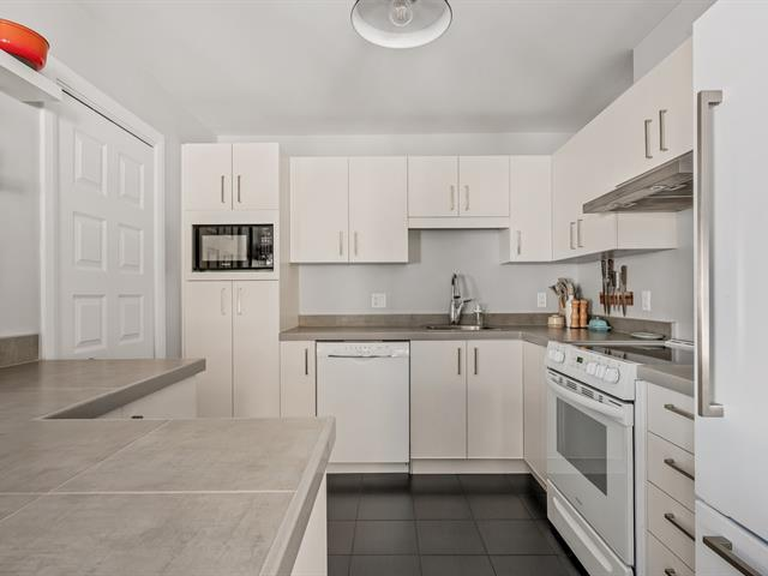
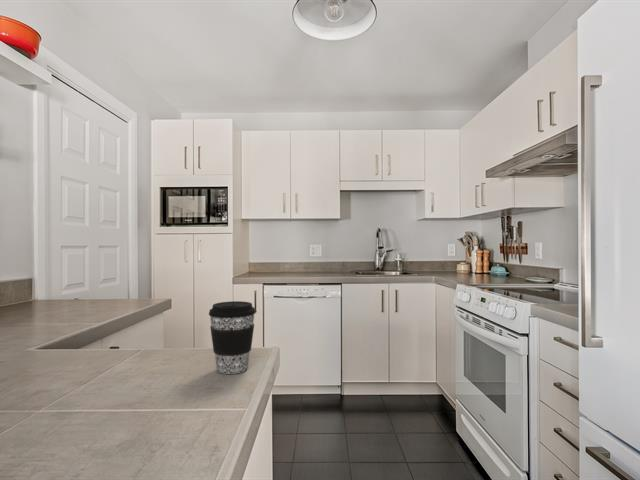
+ coffee cup [208,300,257,375]
